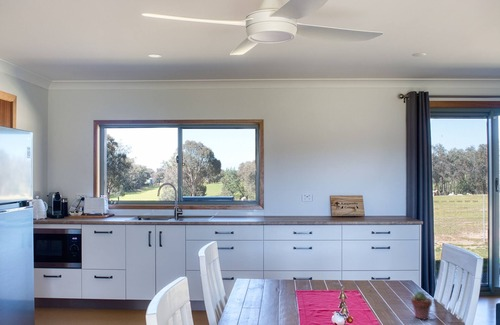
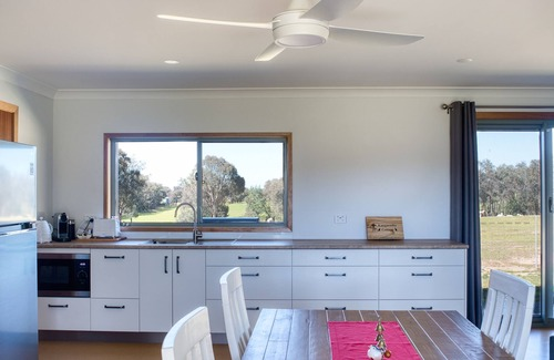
- potted succulent [410,290,433,321]
